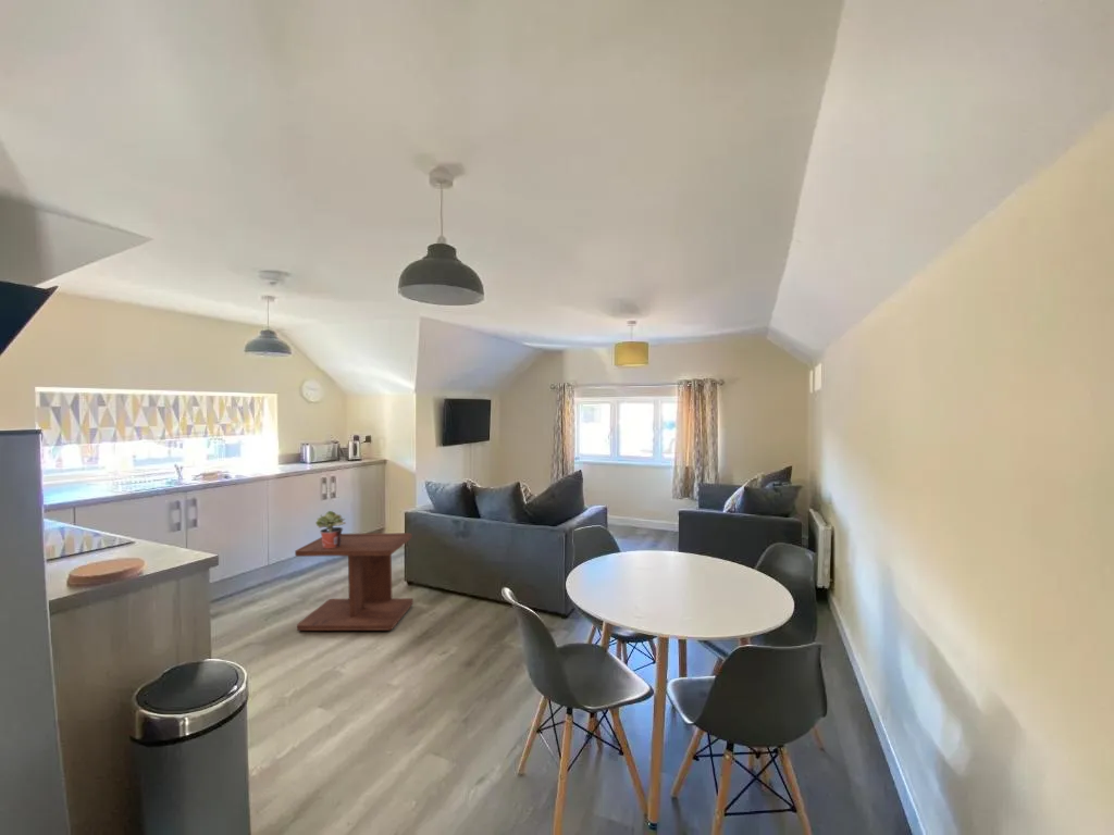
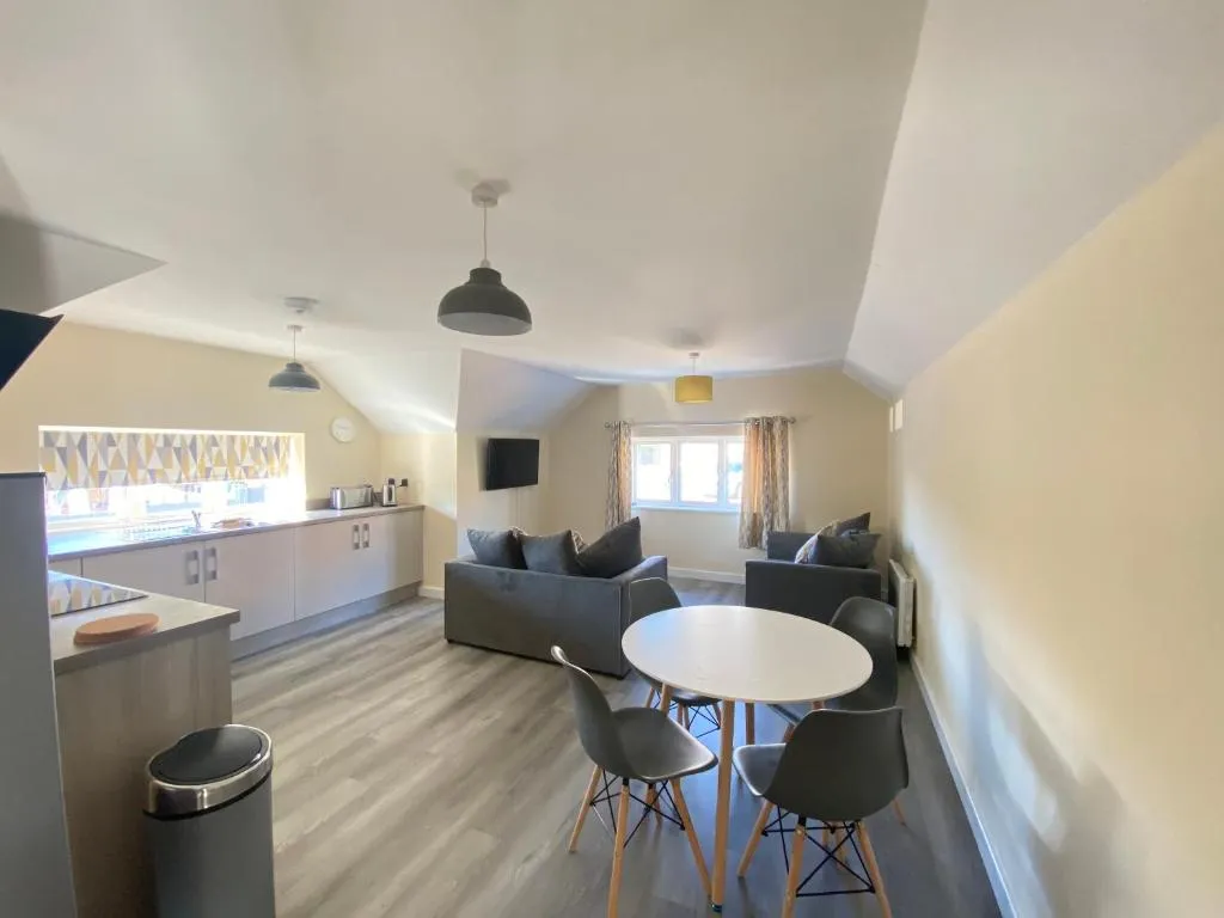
- potted plant [314,510,347,548]
- side table [294,532,414,632]
